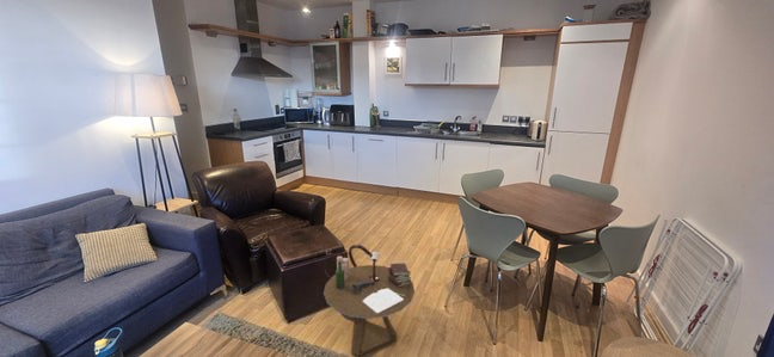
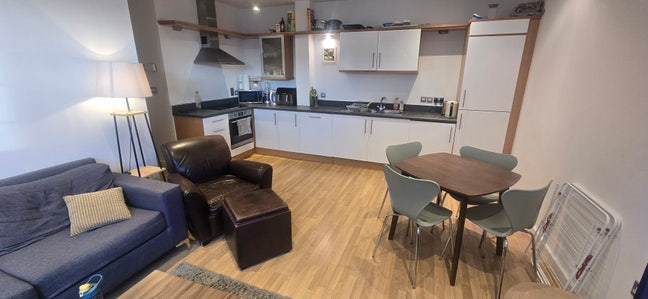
- side table [322,244,416,357]
